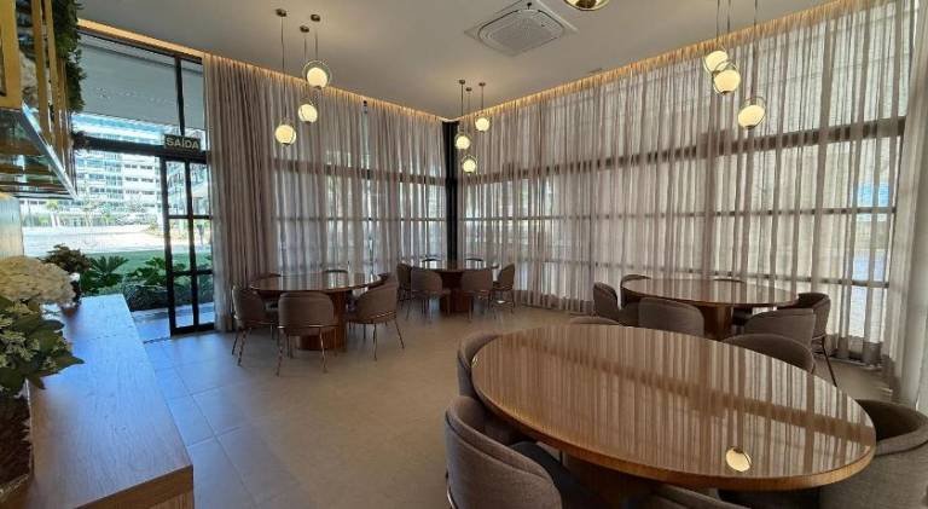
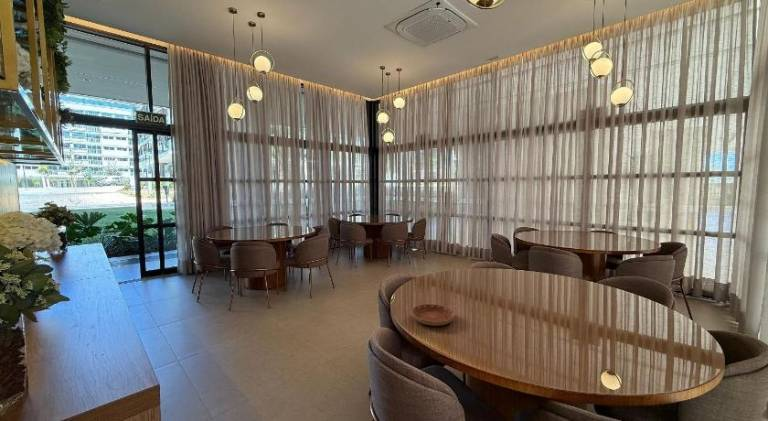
+ saucer [410,303,455,327]
